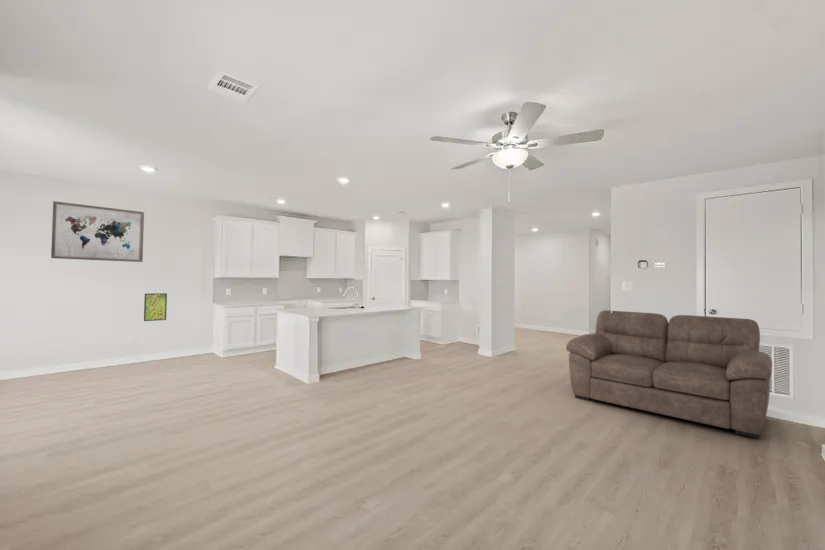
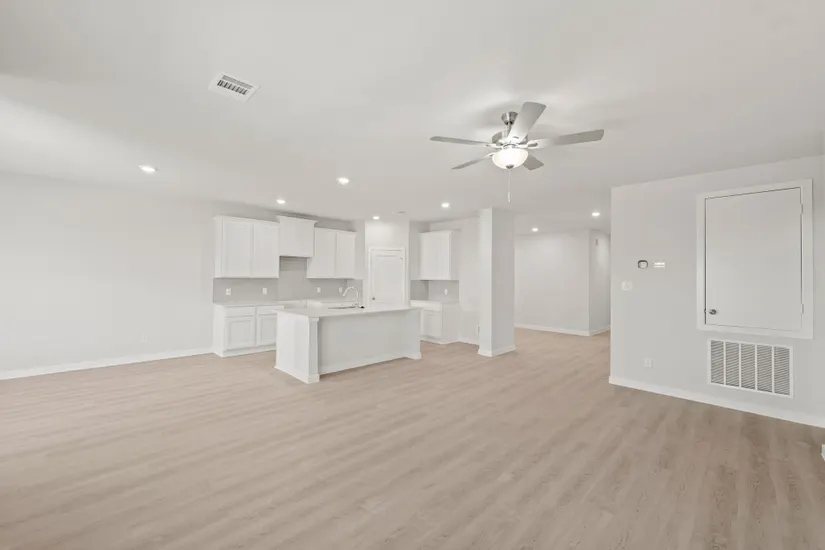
- wall art [50,200,145,263]
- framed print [143,292,168,322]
- sofa [565,309,773,440]
